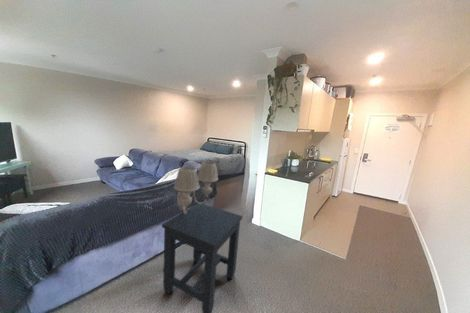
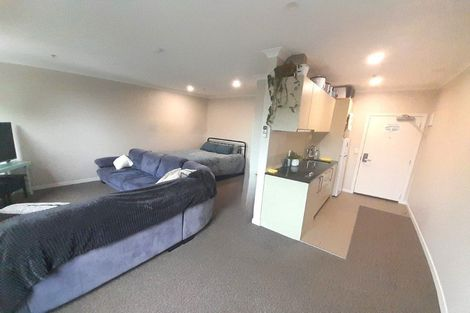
- side table [161,203,243,313]
- wall sconce [173,161,219,214]
